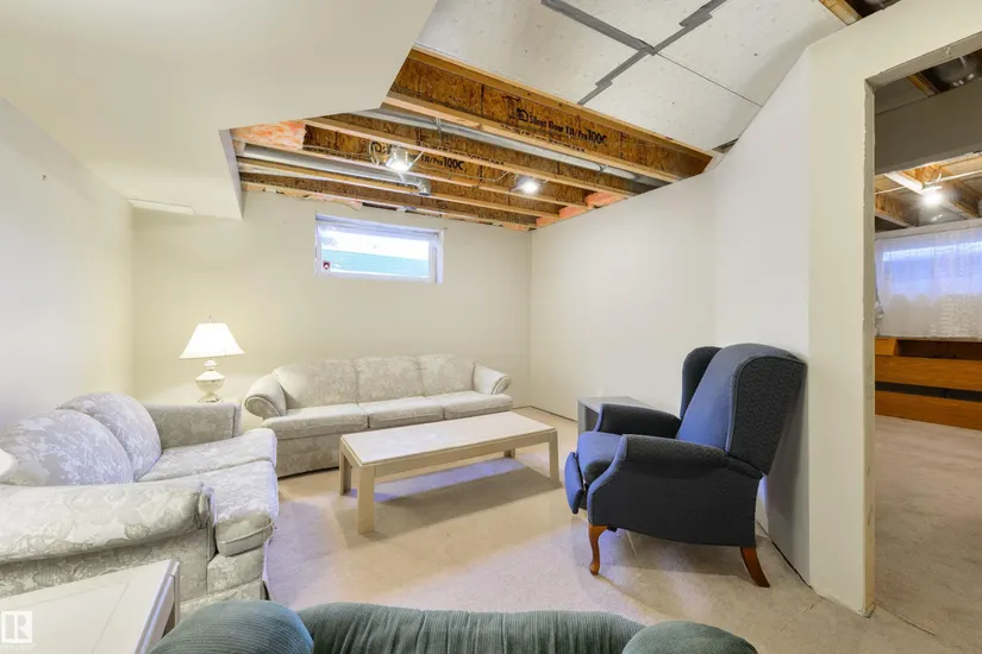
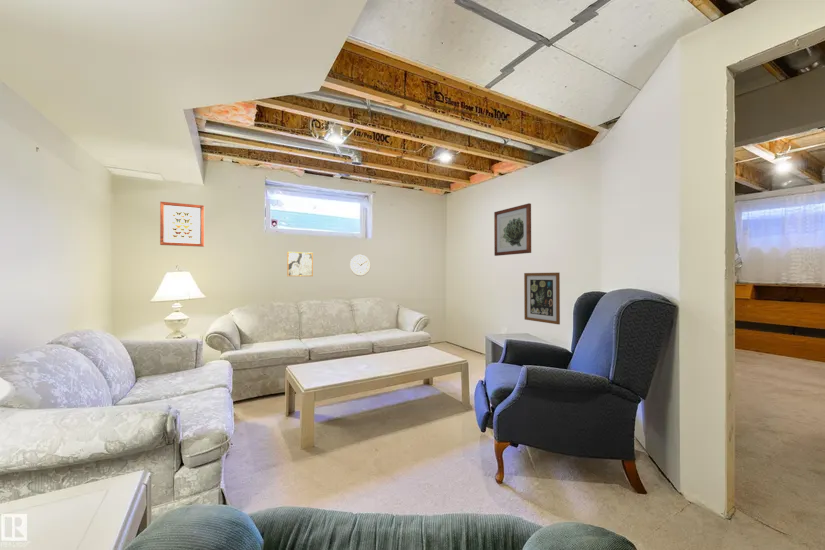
+ wall clock [349,254,372,277]
+ wall art [493,202,532,257]
+ wall art [159,201,205,248]
+ wall art [286,251,314,277]
+ wall art [523,272,561,325]
